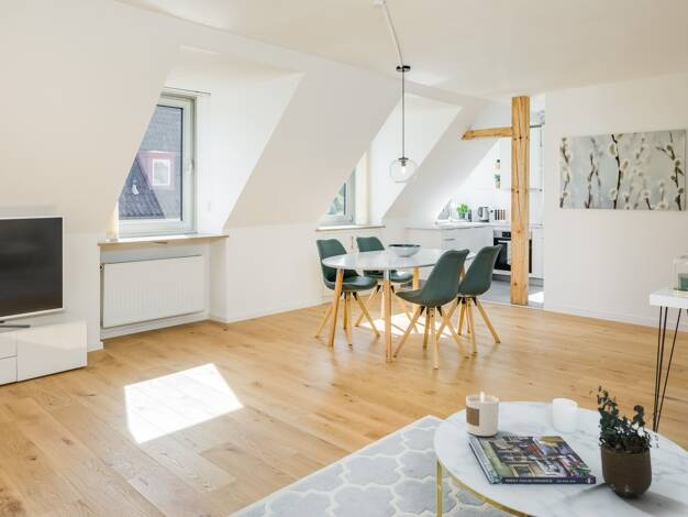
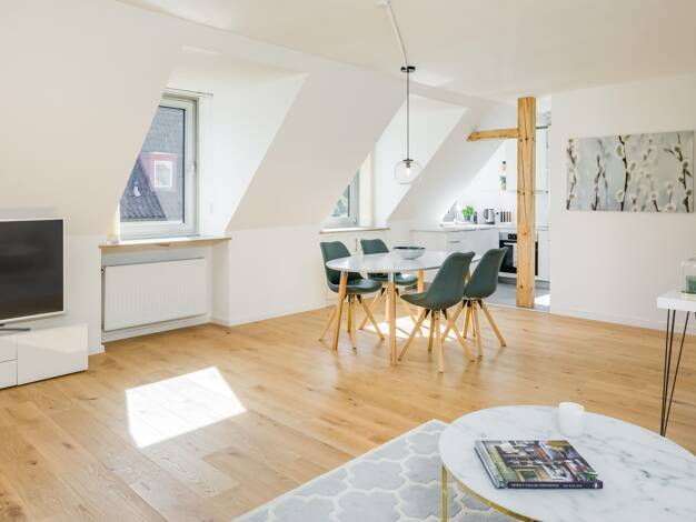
- potted plant [588,383,661,497]
- candle [465,391,500,437]
